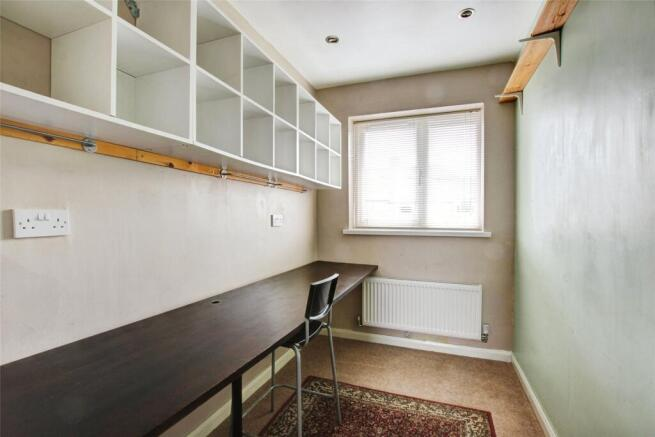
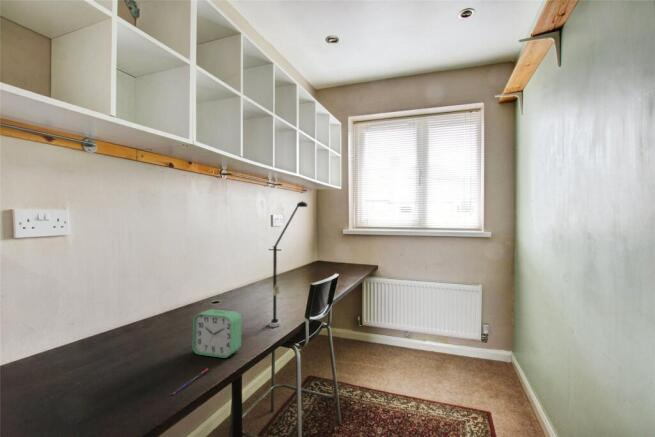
+ alarm clock [191,308,243,359]
+ pen [171,367,210,395]
+ desk lamp [267,200,309,328]
